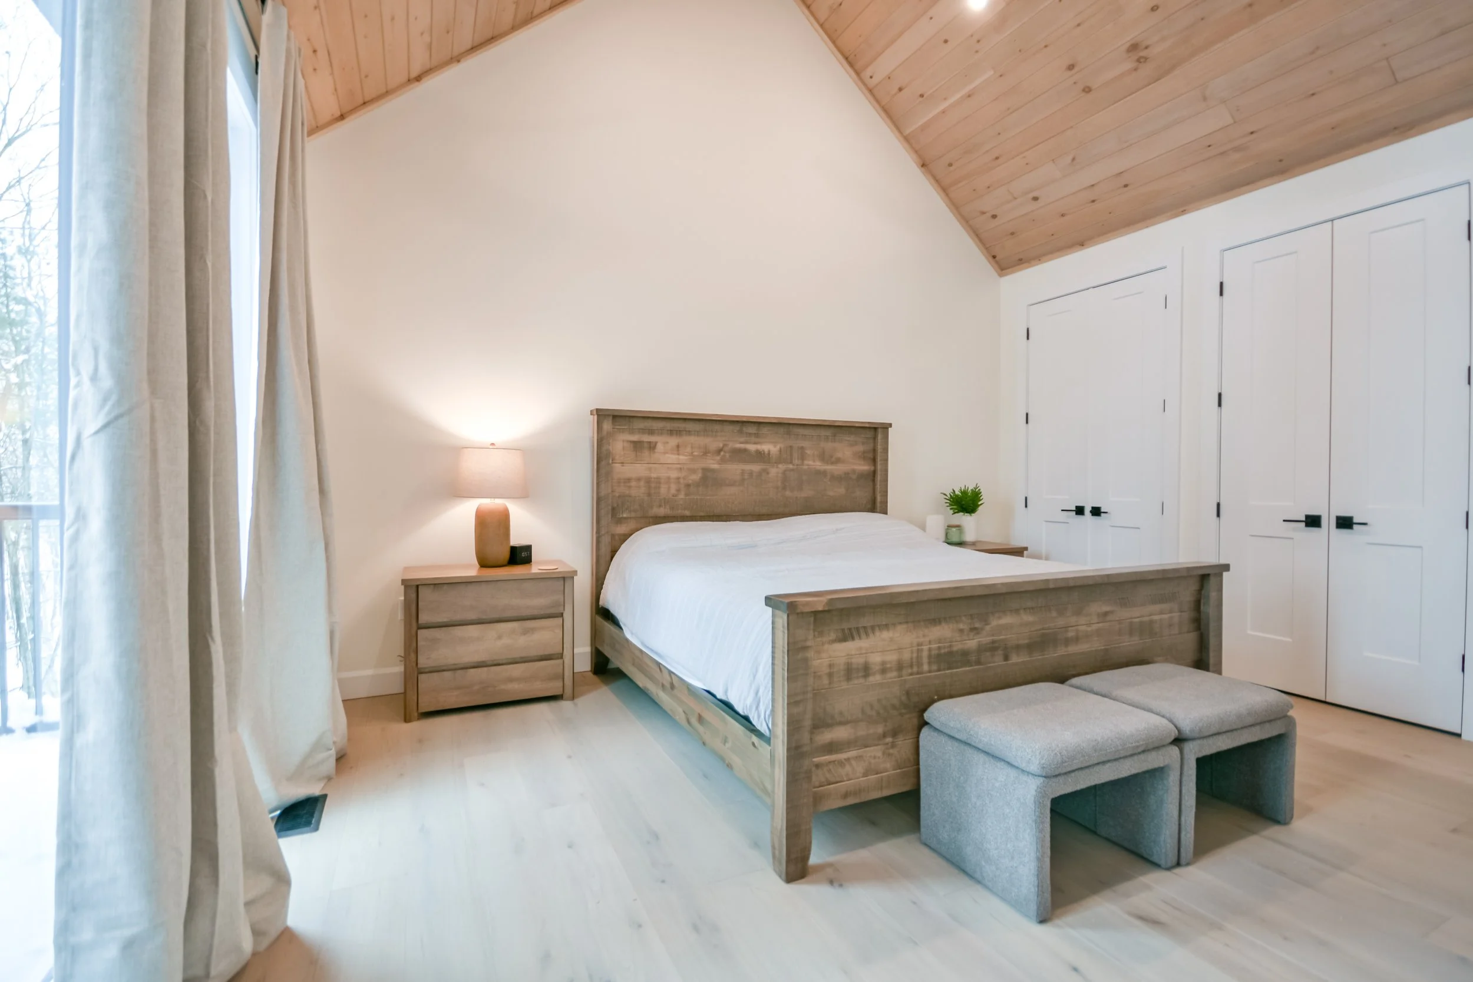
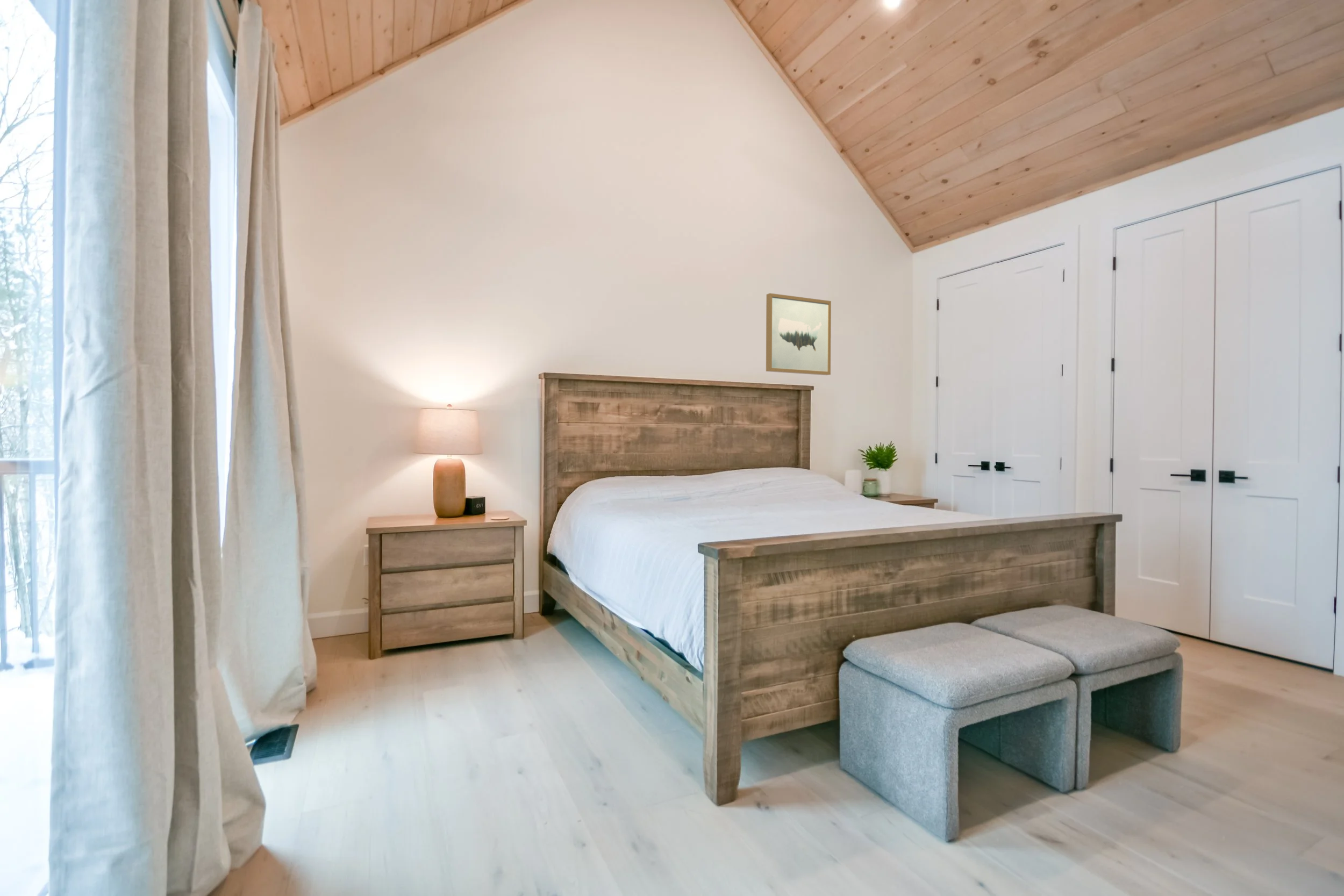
+ wall art [766,292,832,376]
